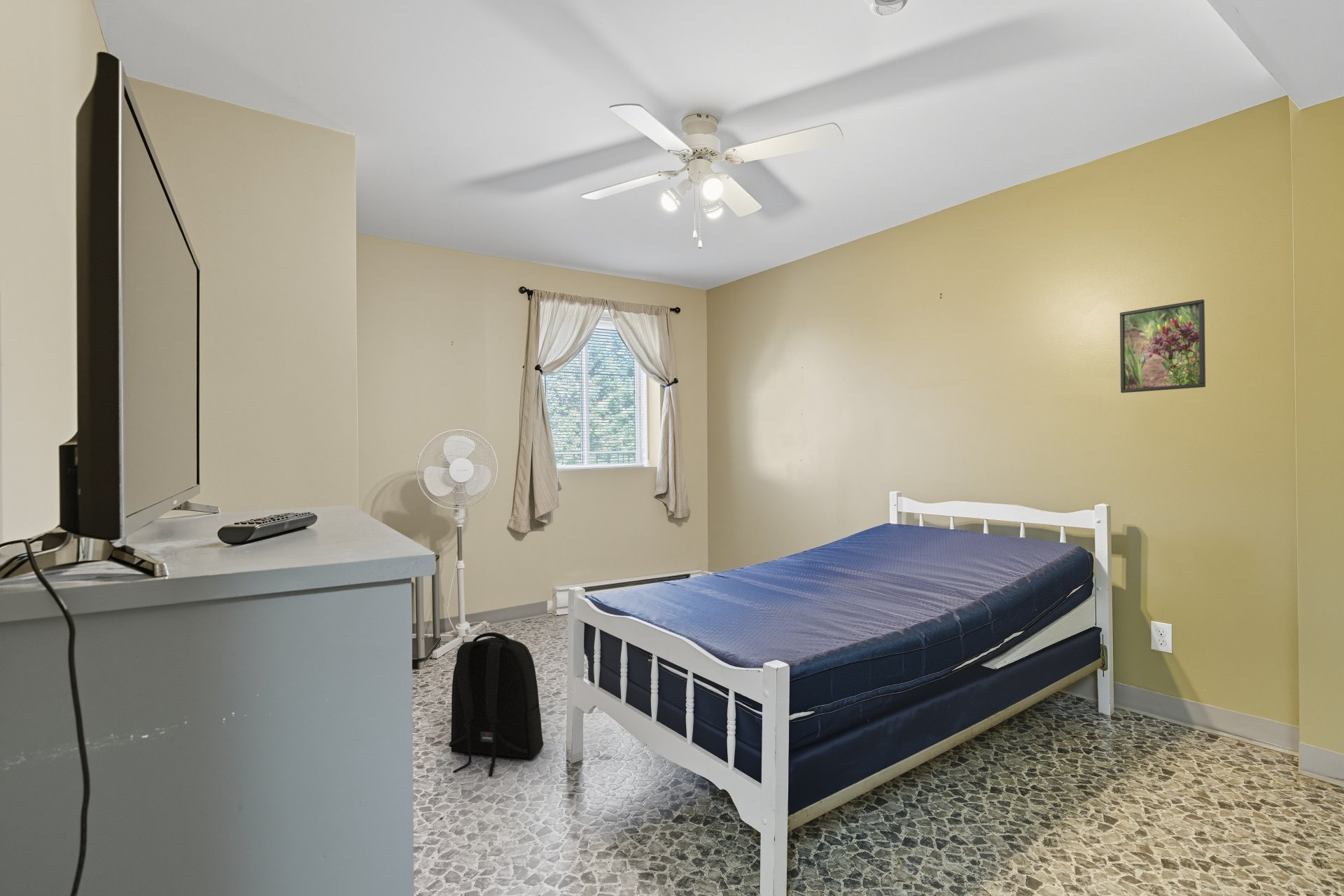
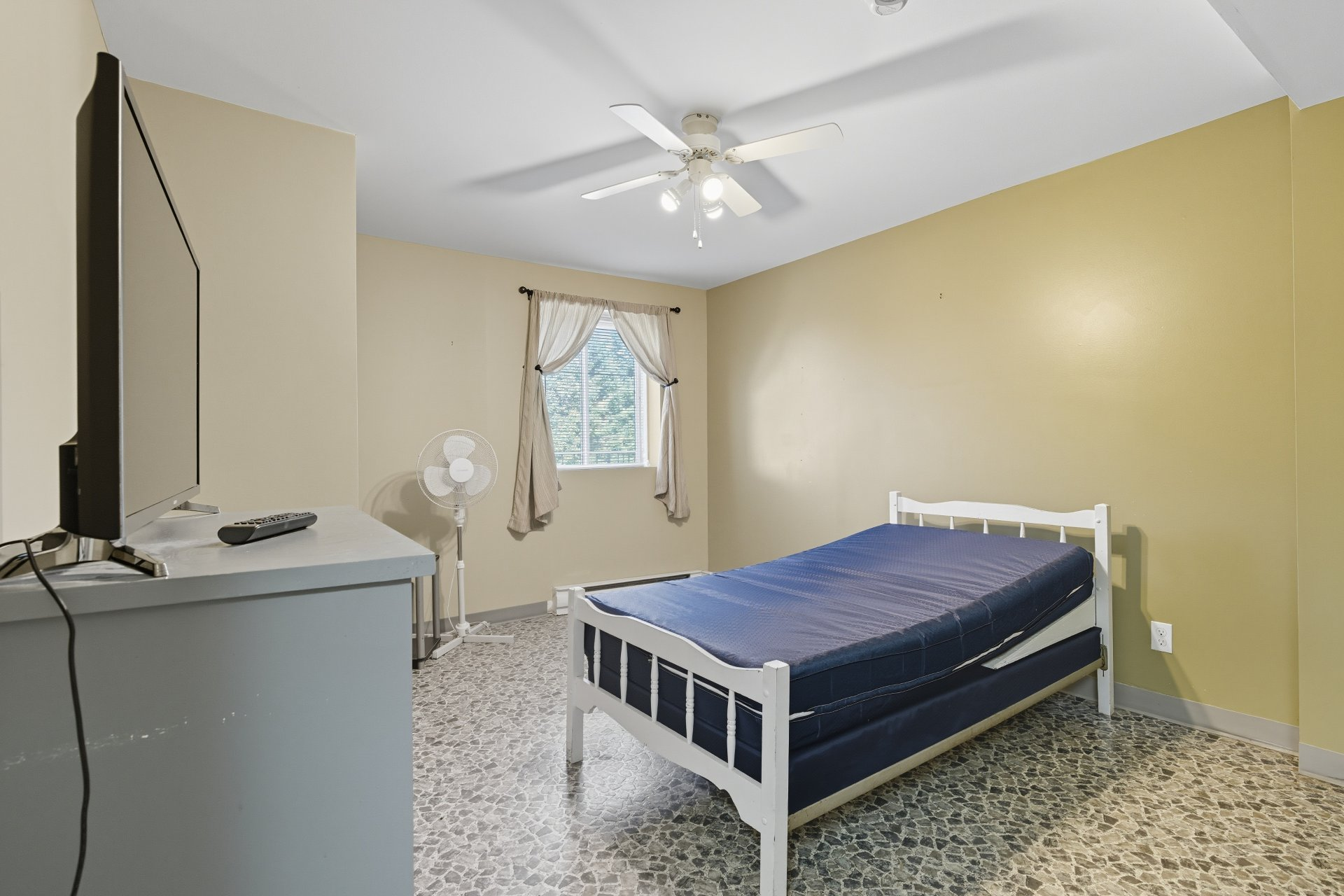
- backpack [448,631,544,777]
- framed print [1119,299,1206,393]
